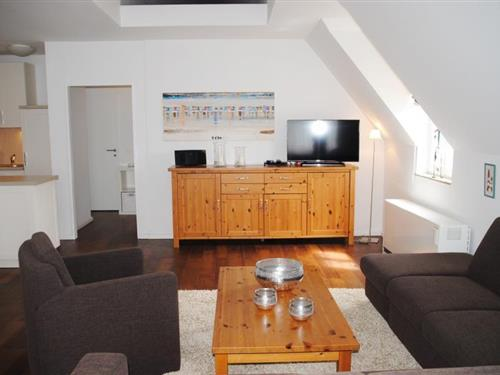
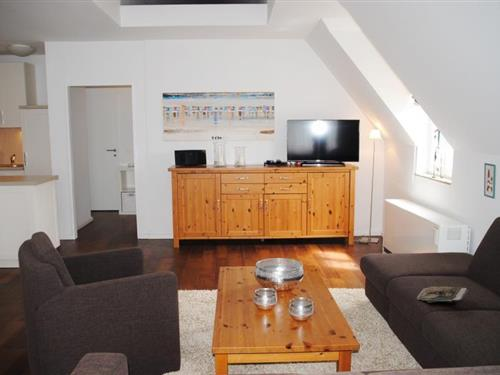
+ magazine [416,285,470,304]
